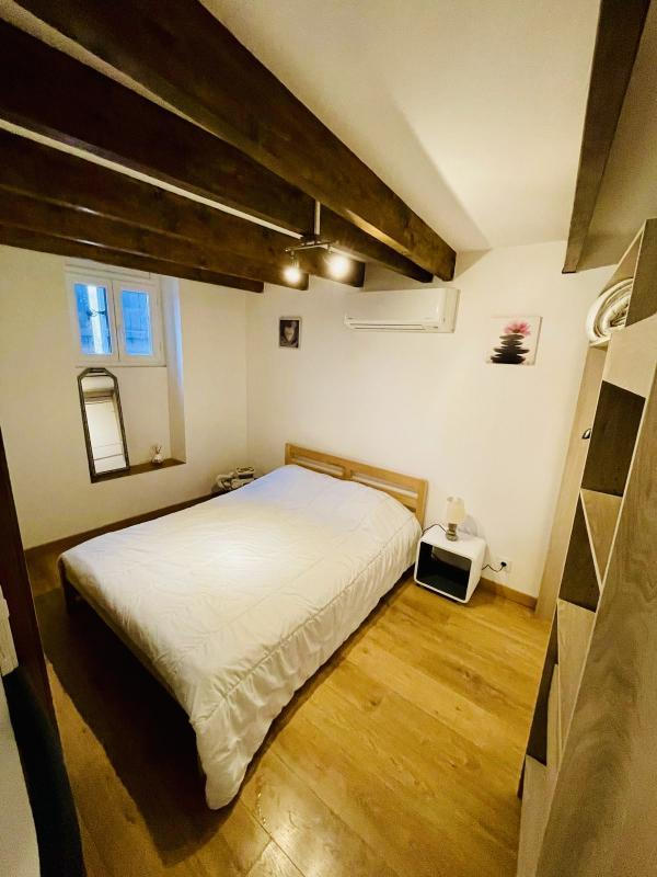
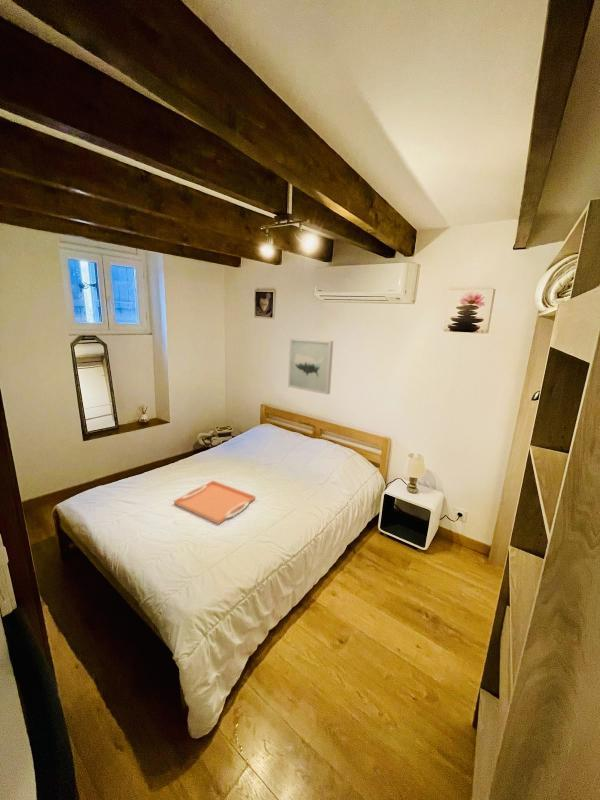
+ serving tray [173,480,256,525]
+ wall art [287,337,334,396]
